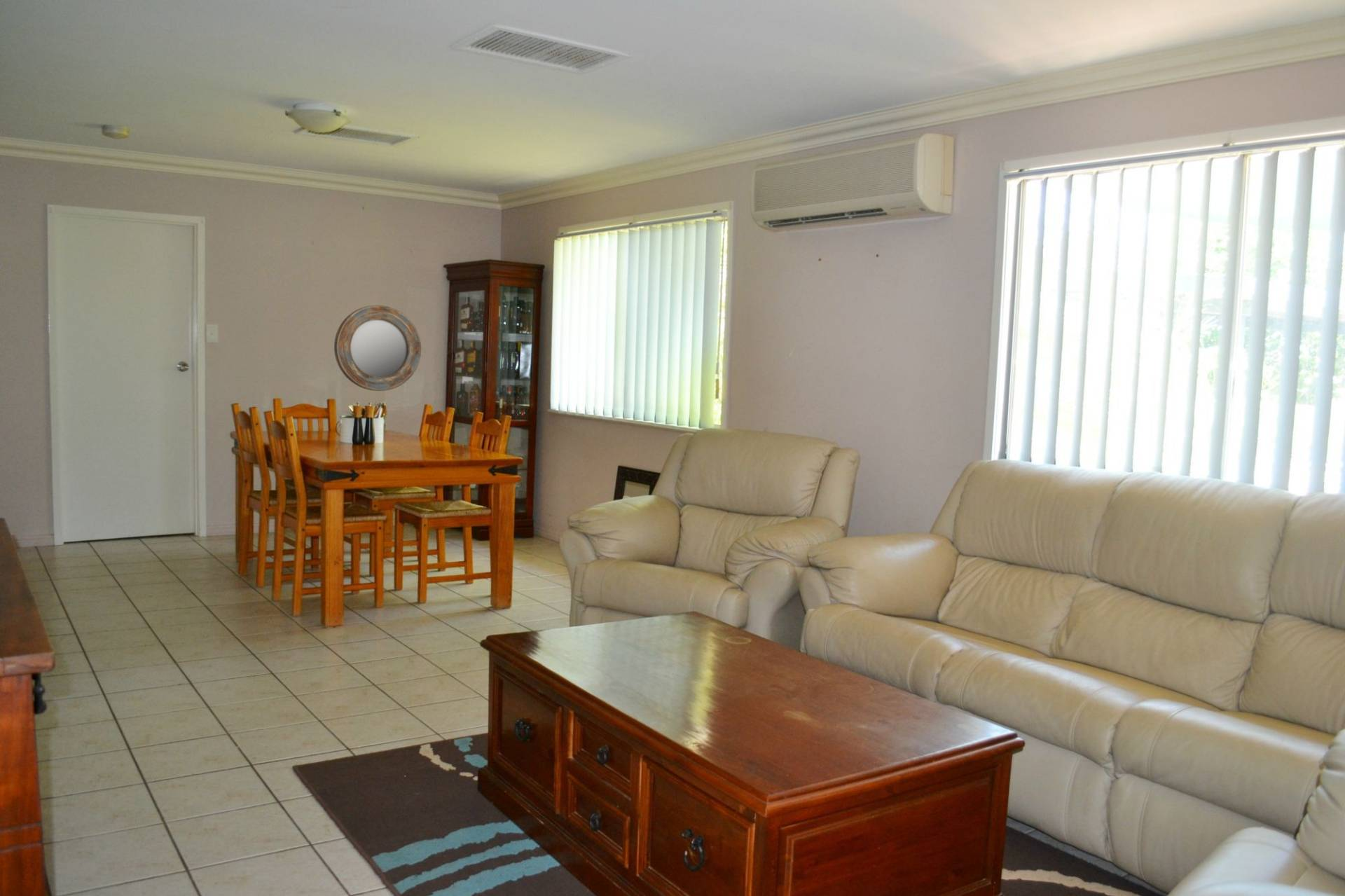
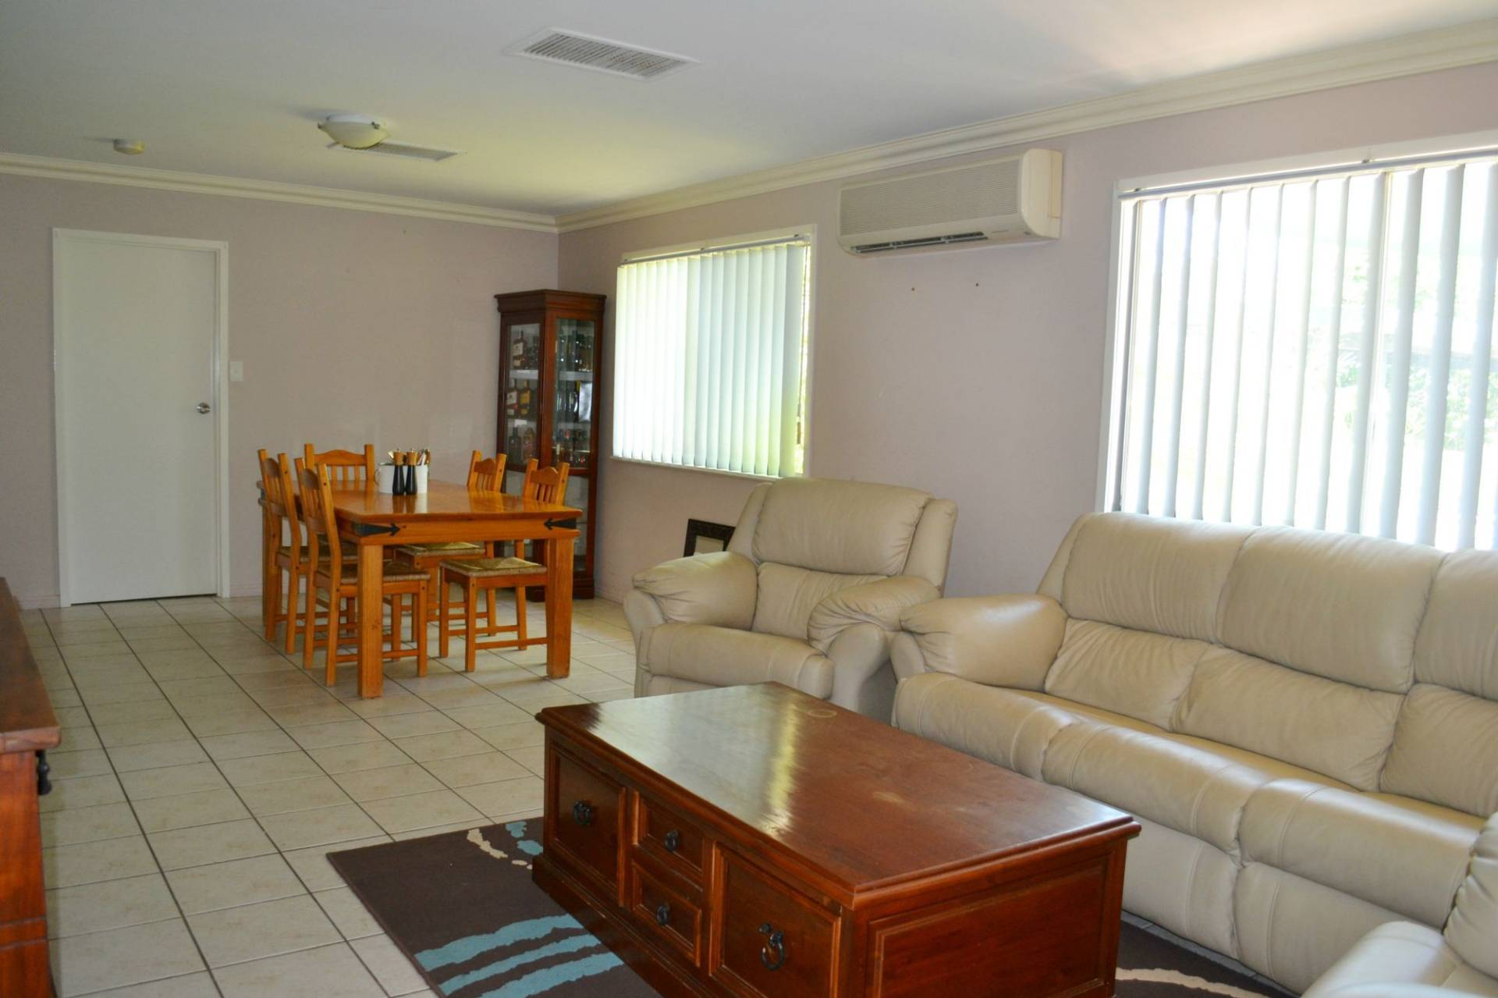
- home mirror [333,305,422,392]
